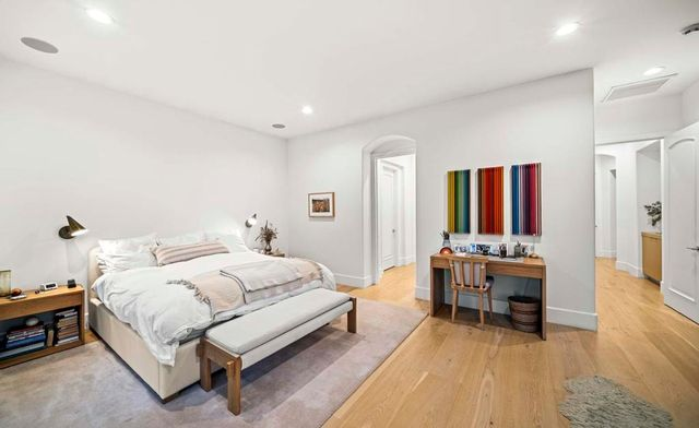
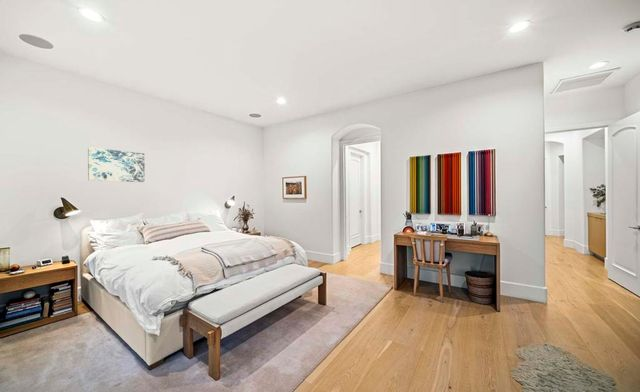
+ wall art [87,146,146,183]
